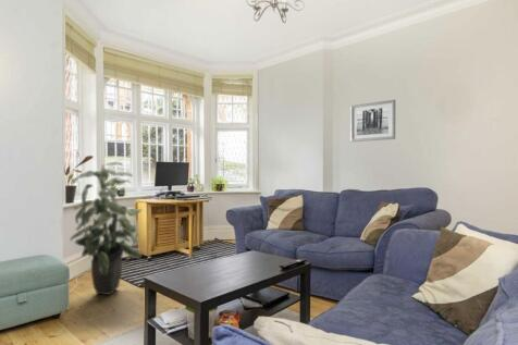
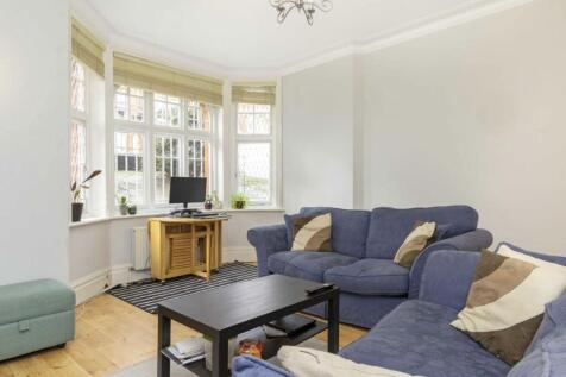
- indoor plant [69,161,144,296]
- wall art [349,99,396,143]
